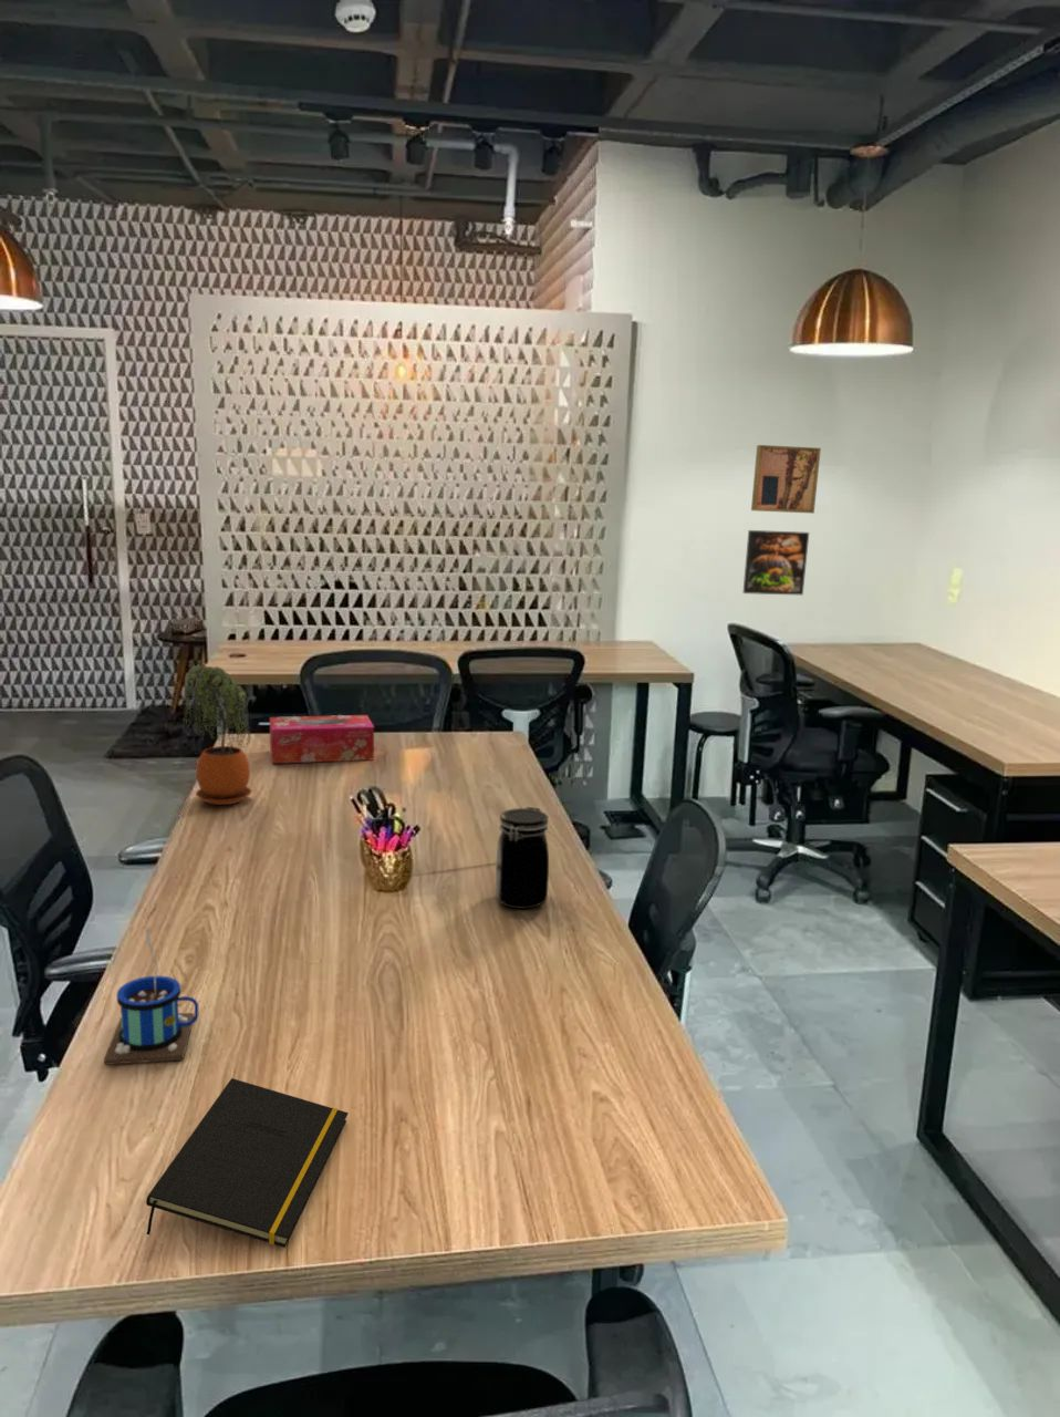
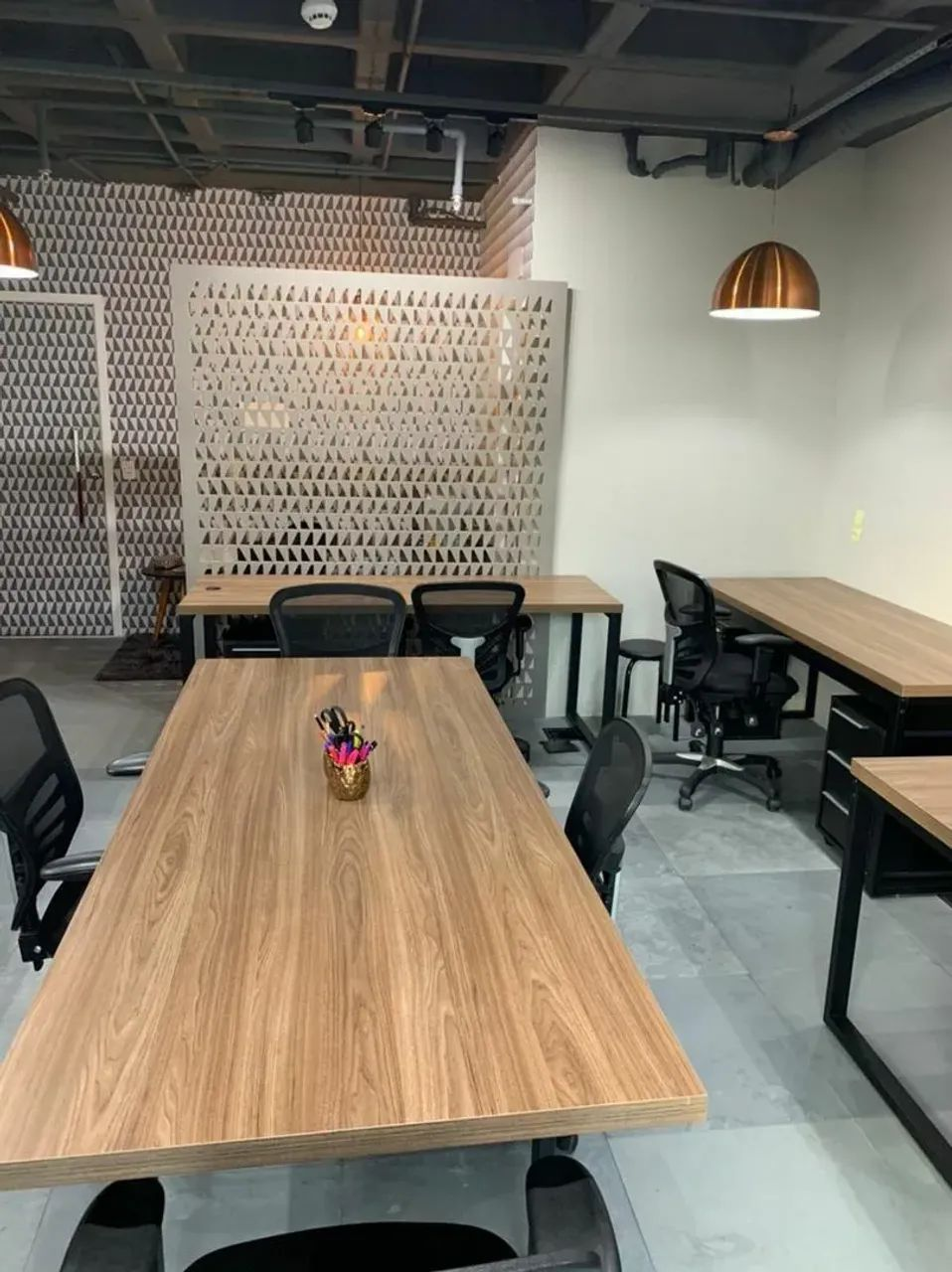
- mug [102,927,200,1066]
- notepad [145,1077,349,1249]
- wall art [750,443,822,515]
- tissue box [268,714,375,765]
- jar [494,805,550,910]
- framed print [743,529,809,597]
- potted plant [183,664,253,805]
